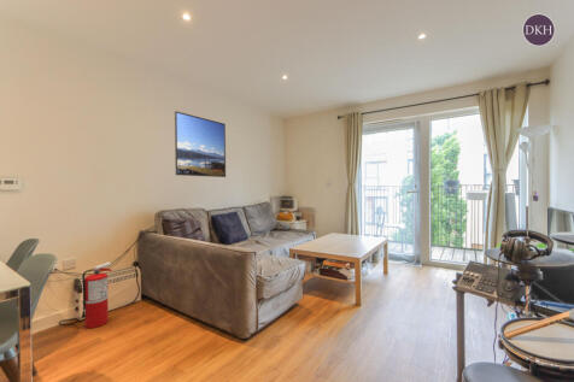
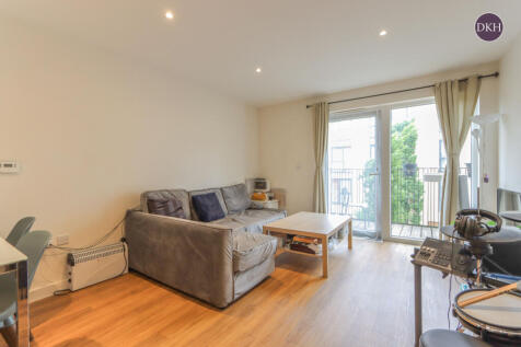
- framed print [174,110,227,178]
- fire extinguisher [80,261,113,329]
